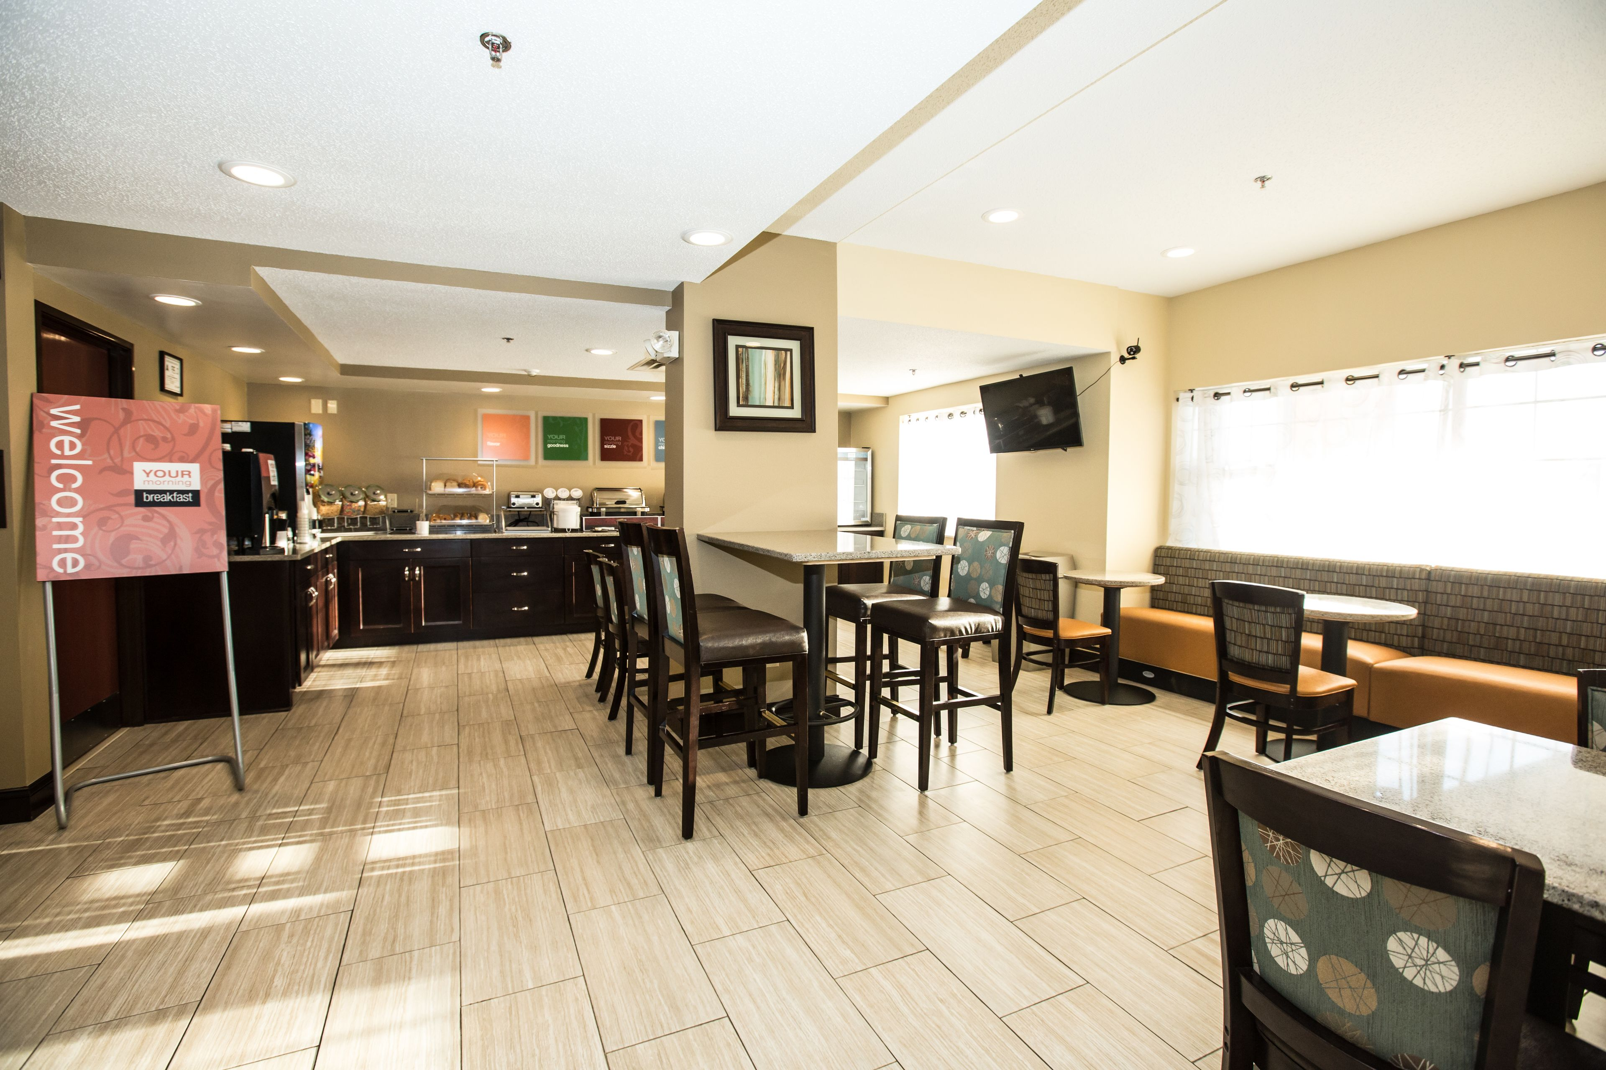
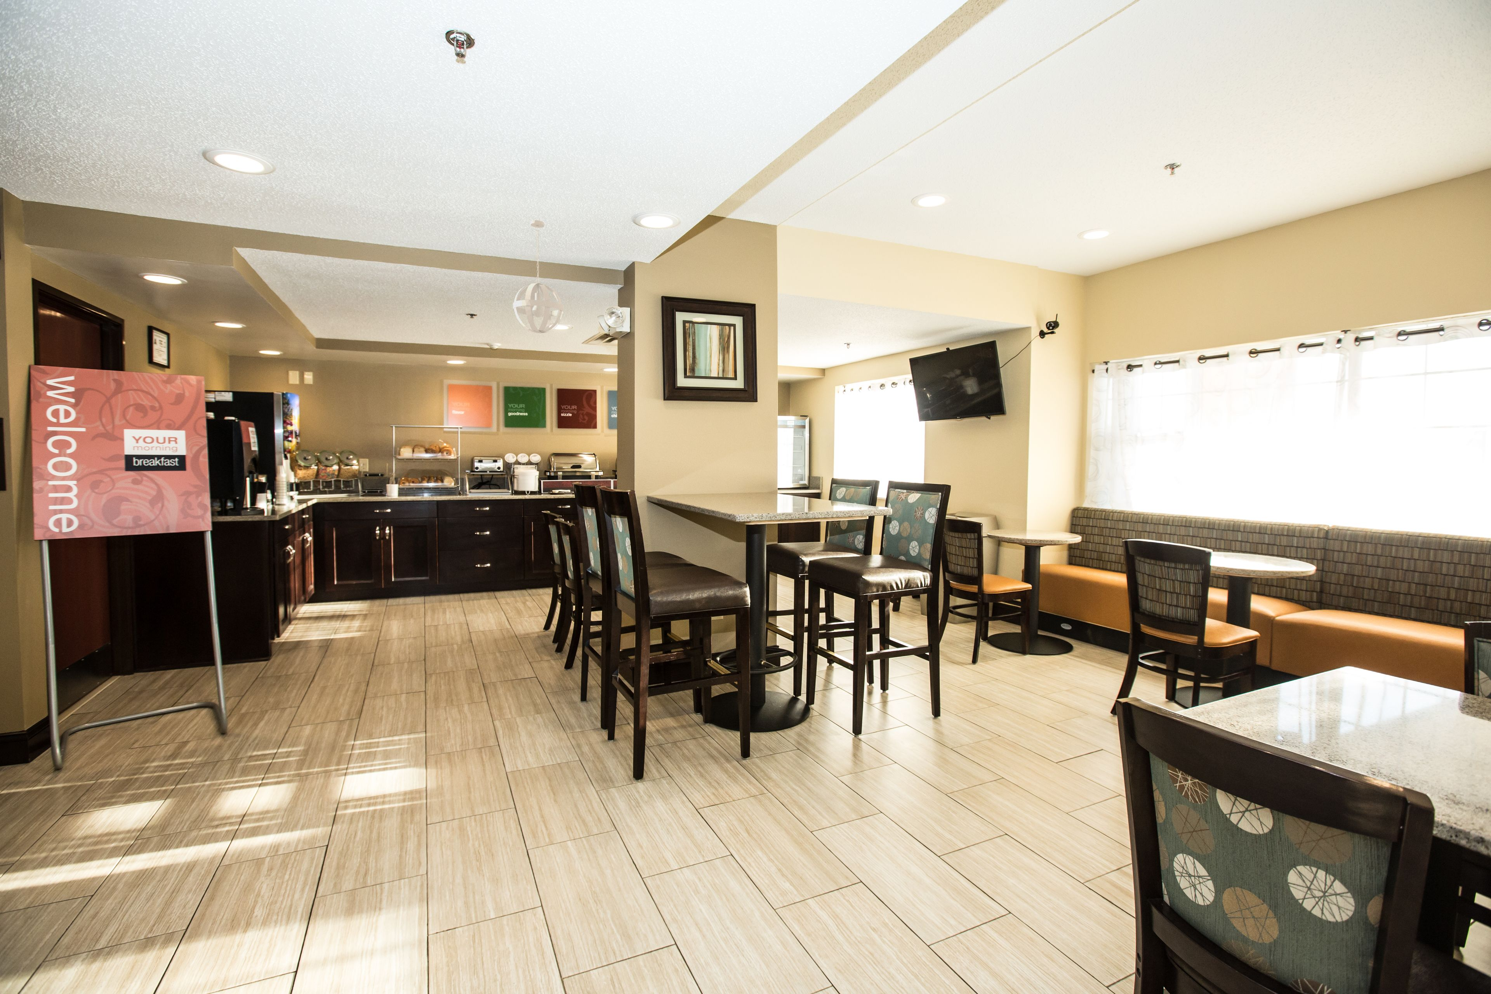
+ pendant light [513,220,564,334]
